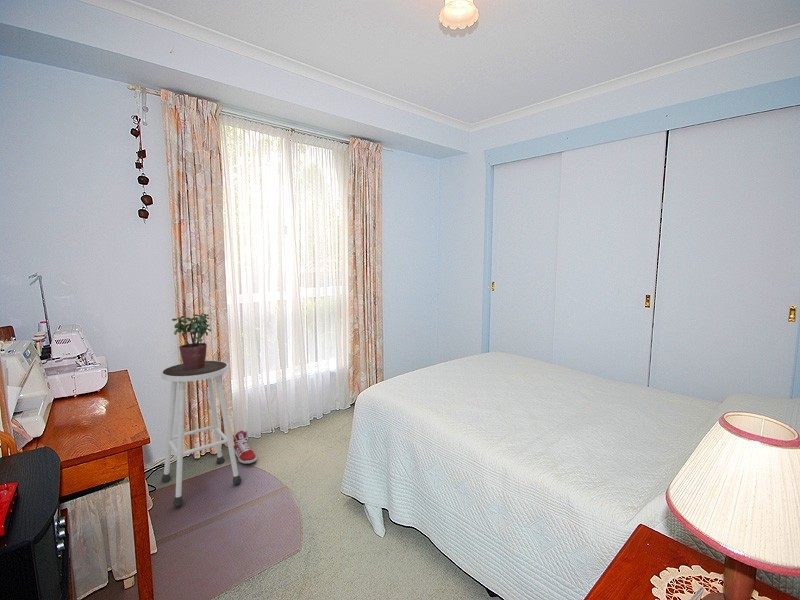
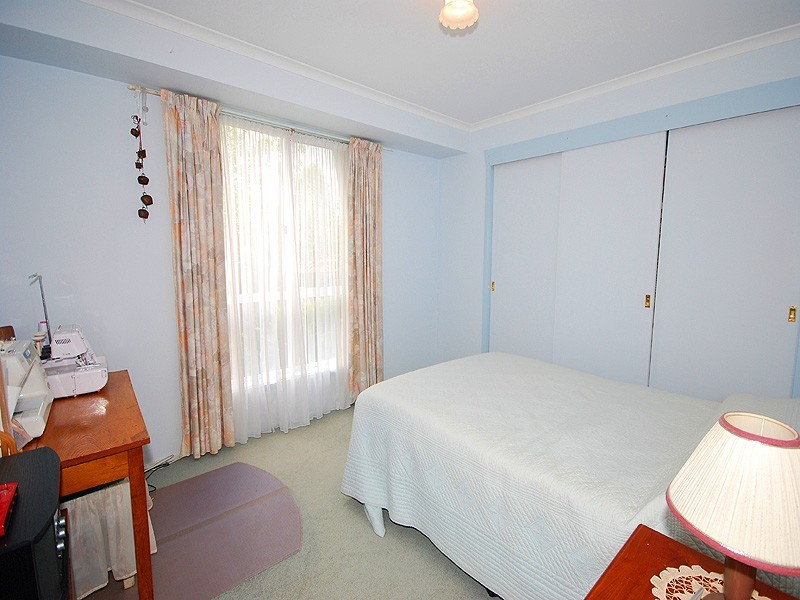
- stool [160,360,242,507]
- potted plant [171,312,212,370]
- sneaker [232,430,258,465]
